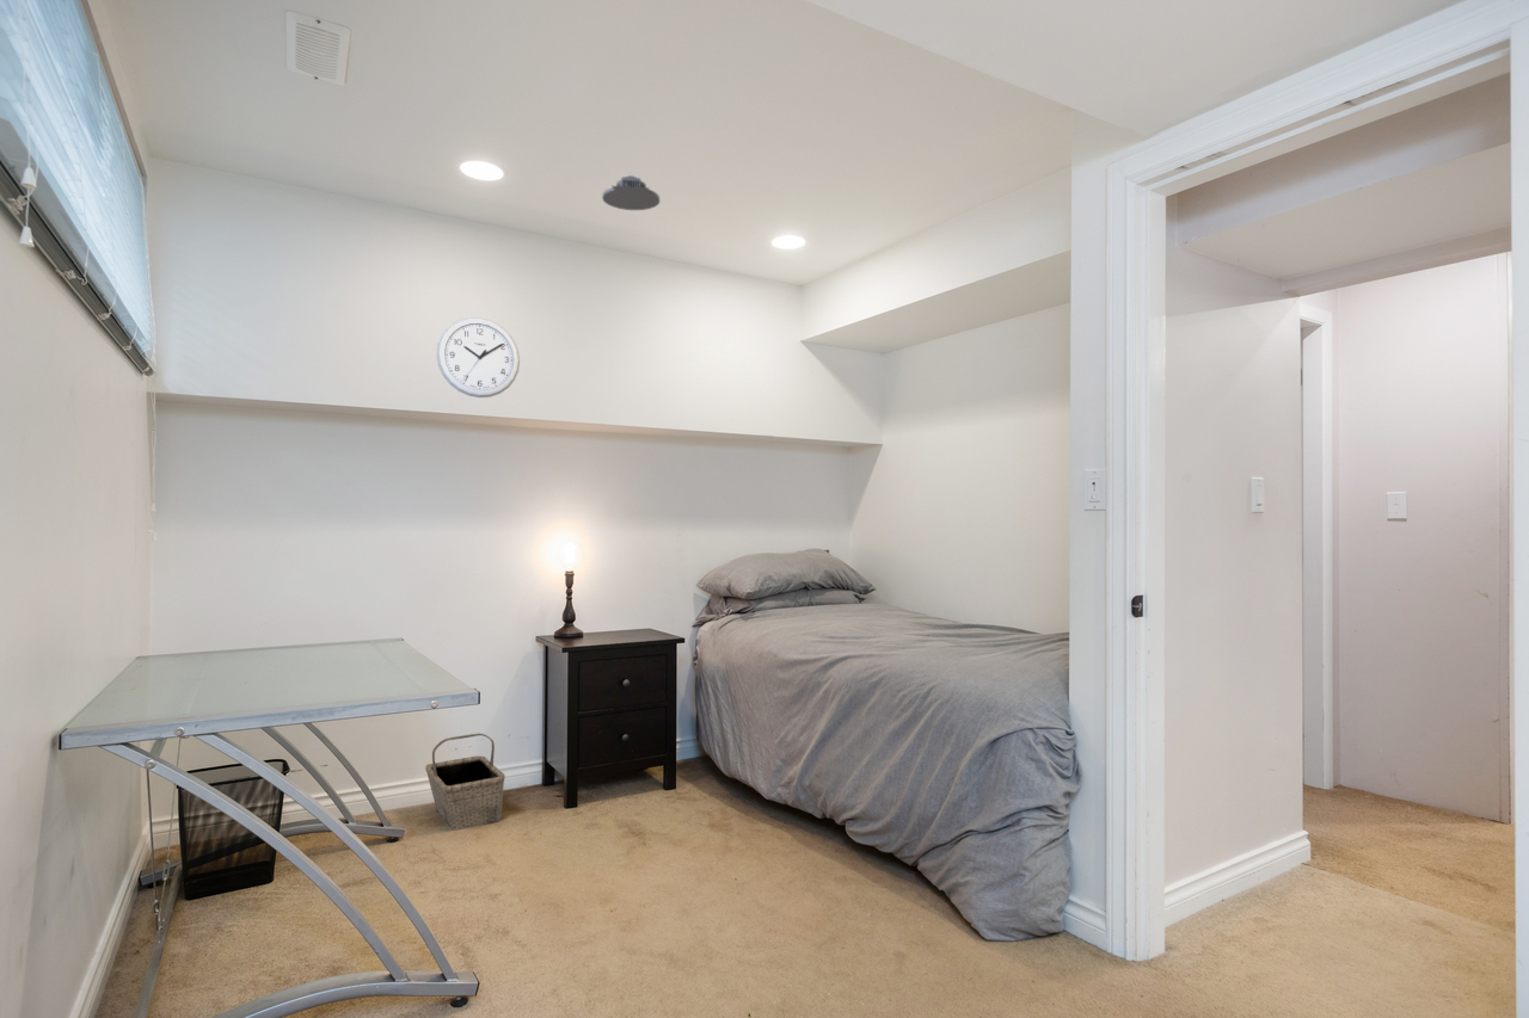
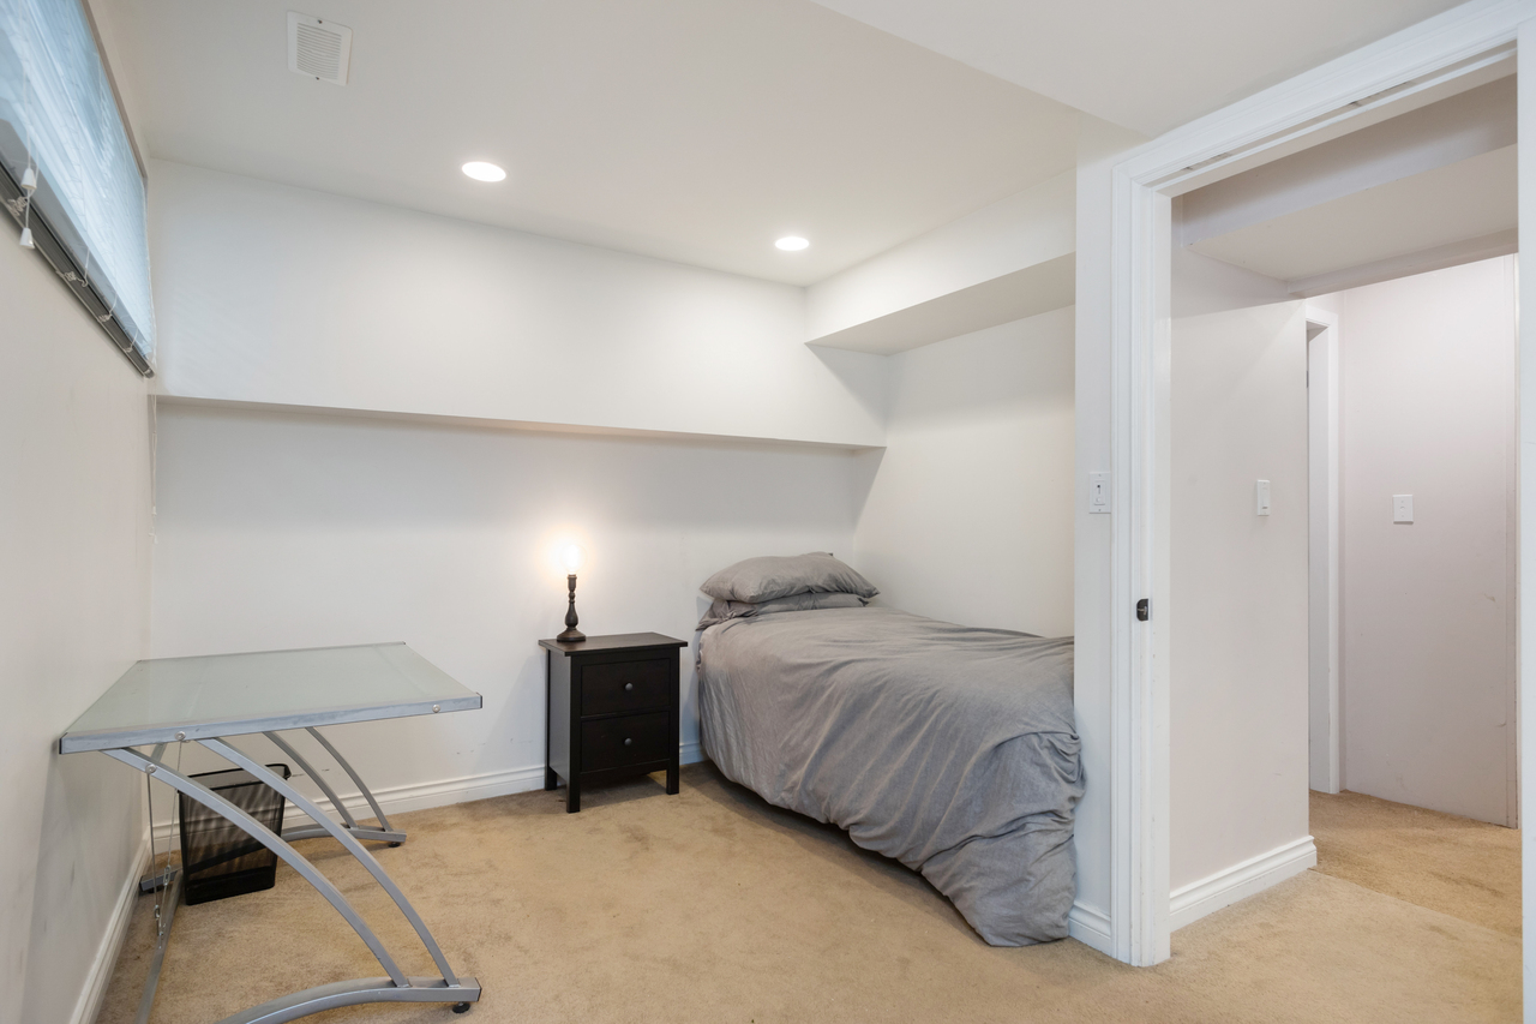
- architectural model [601,174,661,211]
- wall clock [435,316,521,399]
- basket [424,733,506,831]
